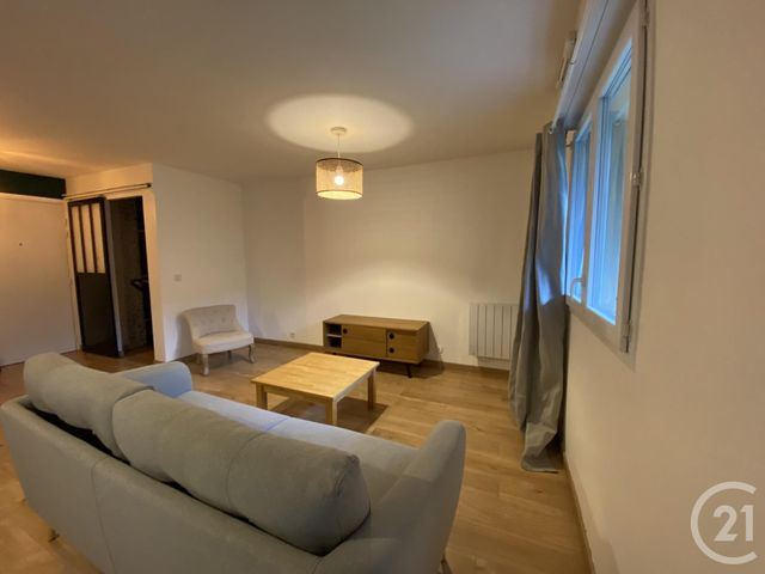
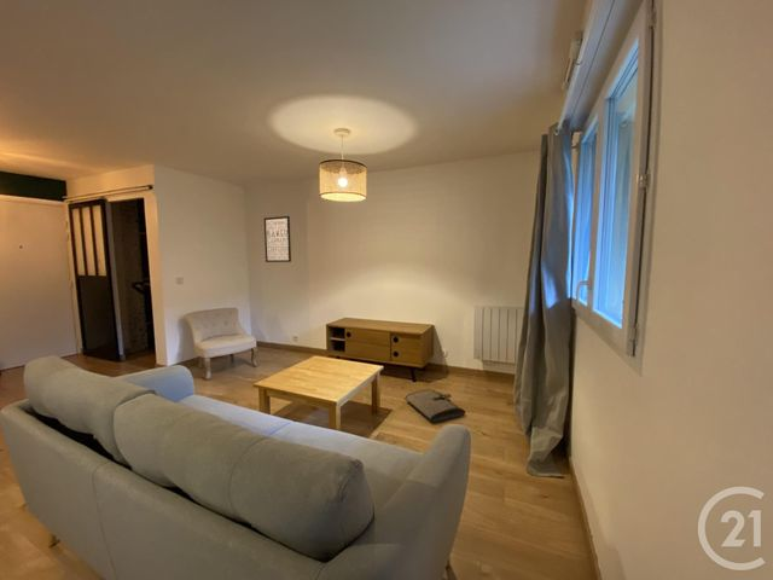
+ wall art [263,215,292,263]
+ tool roll [405,388,466,423]
